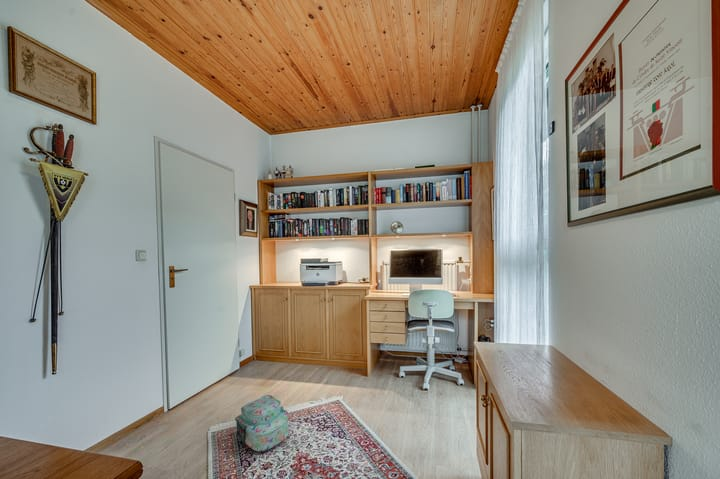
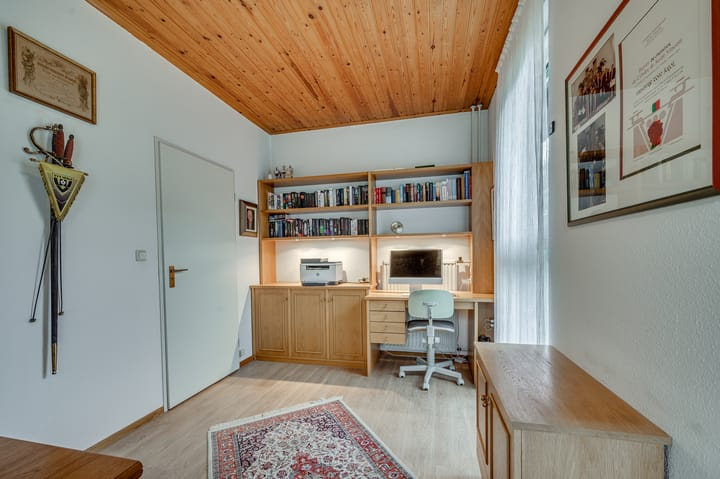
- backpack [234,394,290,452]
